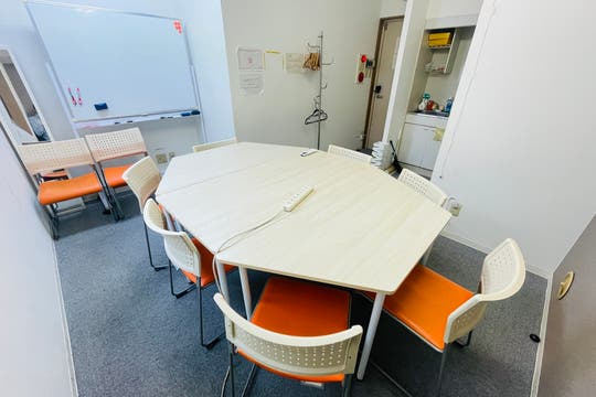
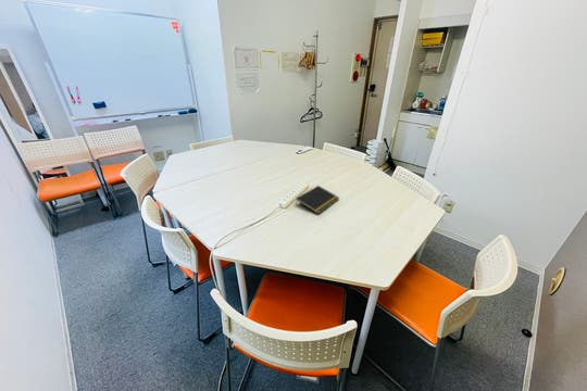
+ notepad [295,185,340,215]
